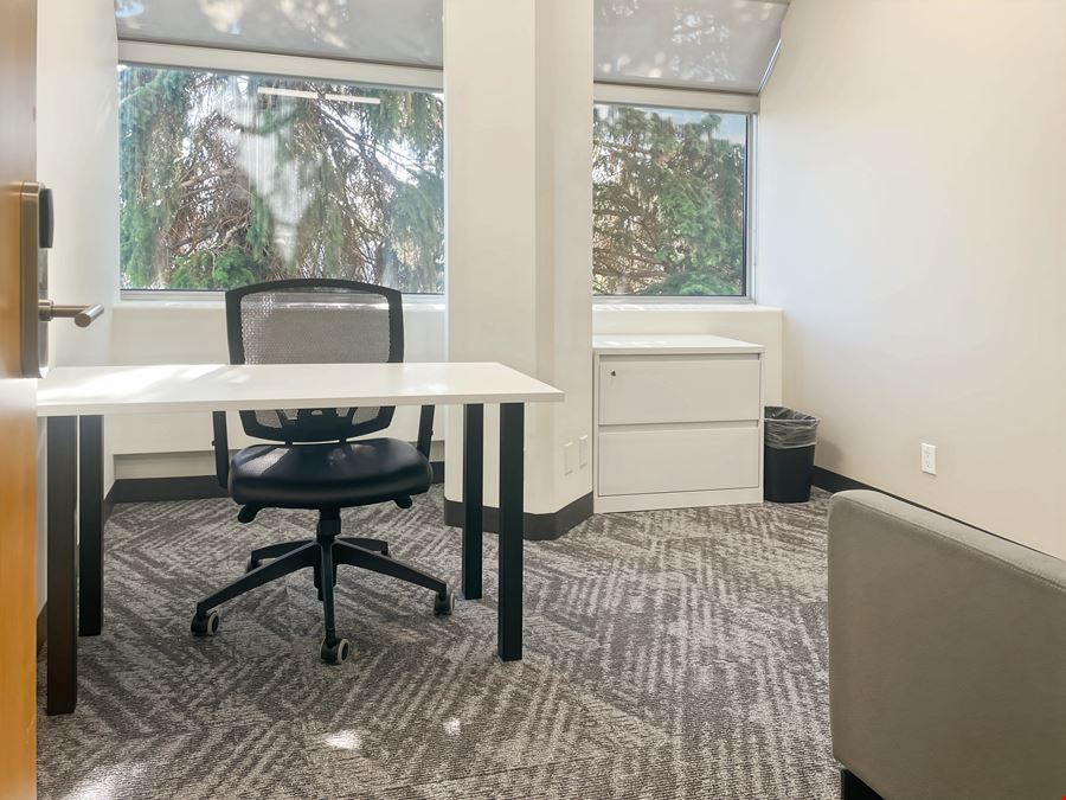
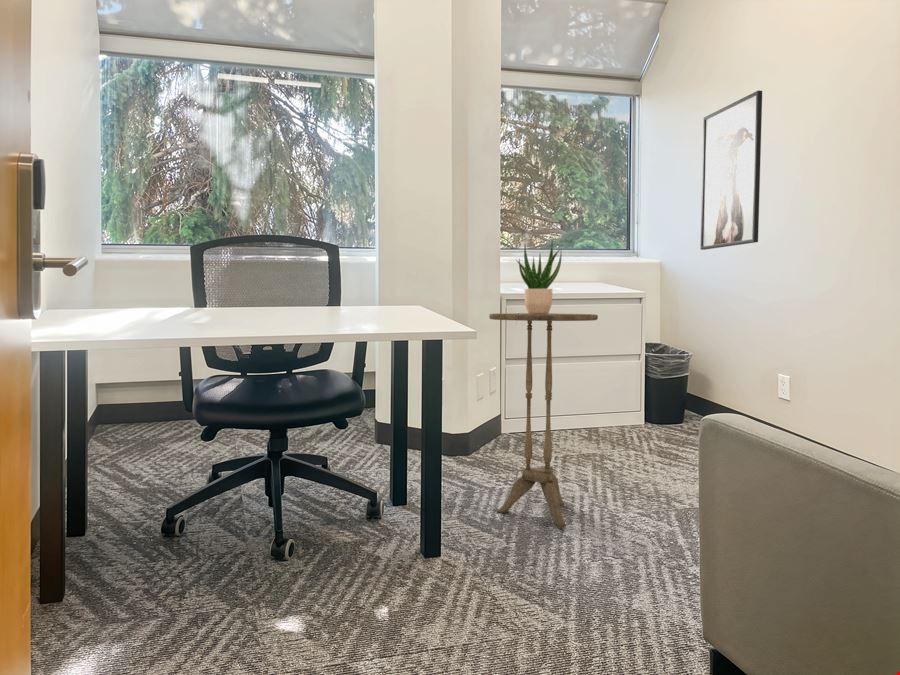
+ potted plant [514,238,563,314]
+ side table [488,312,599,528]
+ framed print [699,90,763,251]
